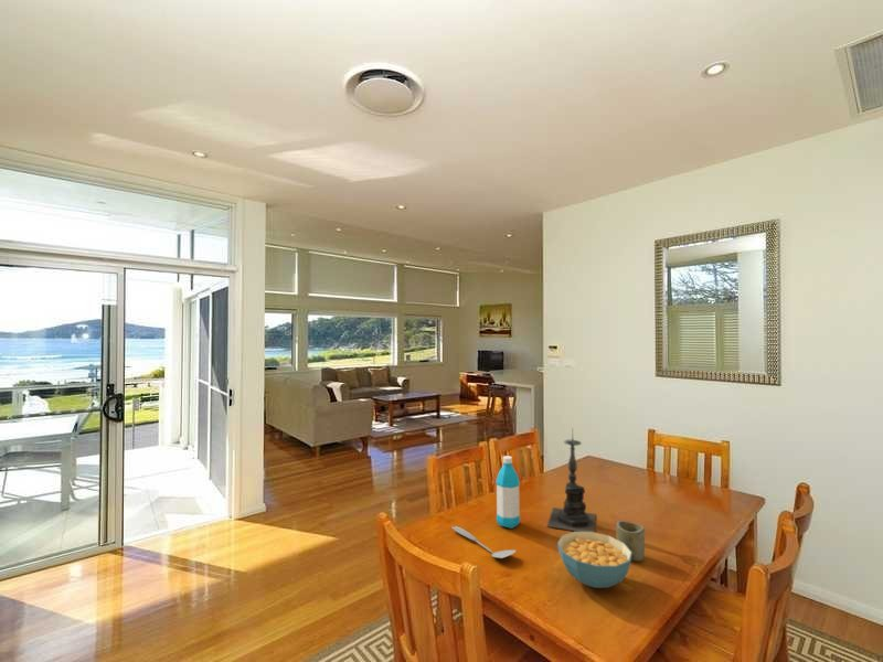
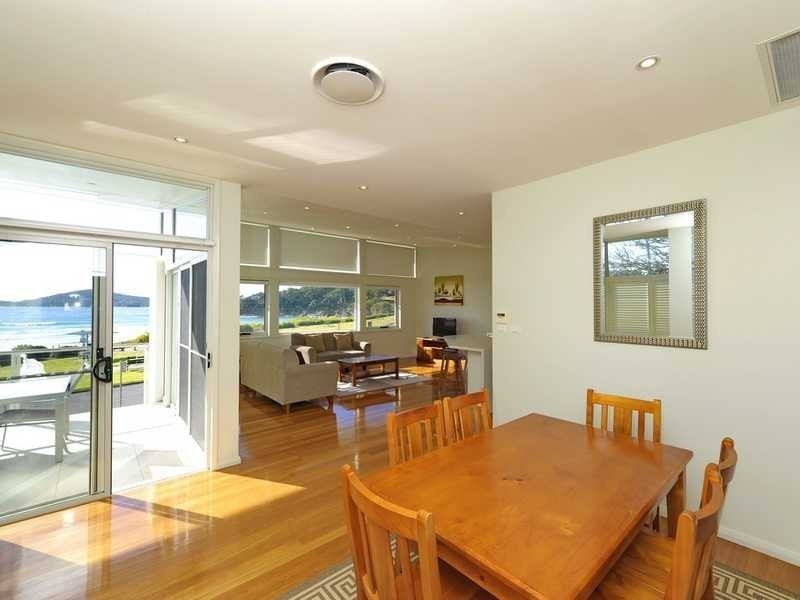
- candle holder [546,428,597,532]
- spatula [451,525,517,559]
- water bottle [494,455,521,530]
- cup [615,520,646,563]
- cereal bowl [556,531,632,589]
